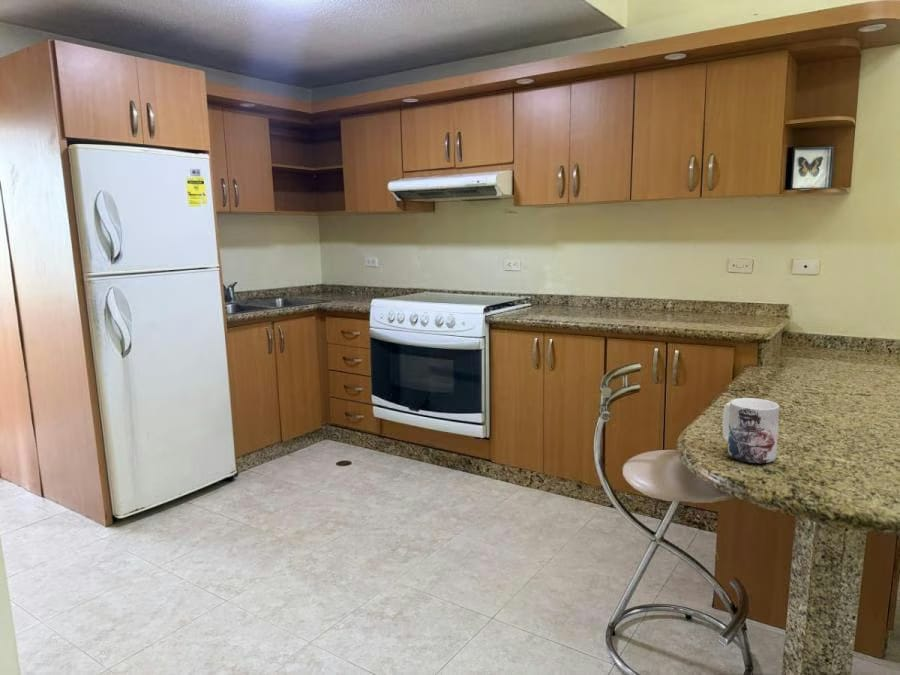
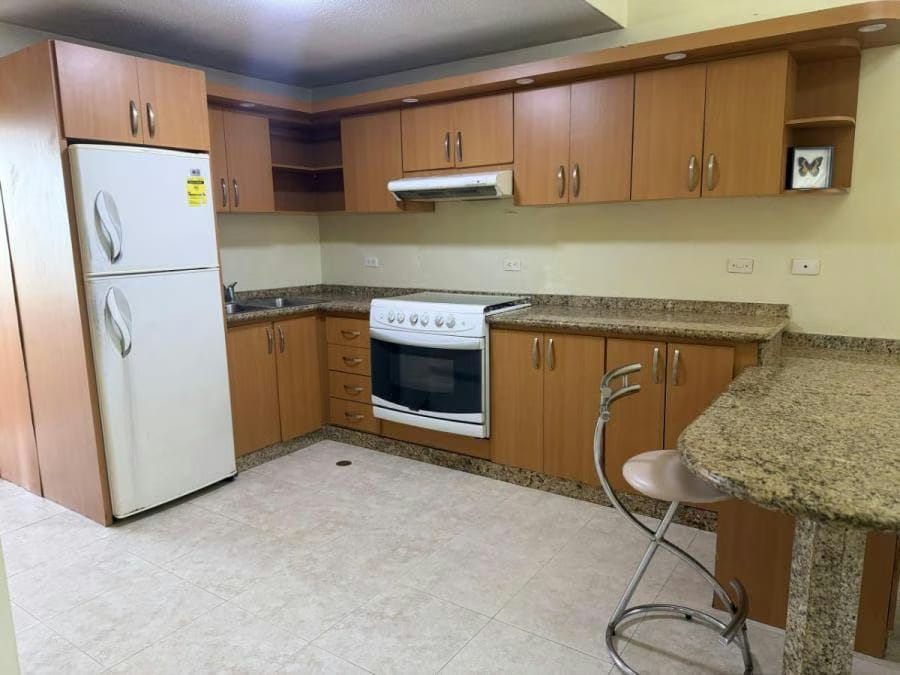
- mug [721,397,780,464]
